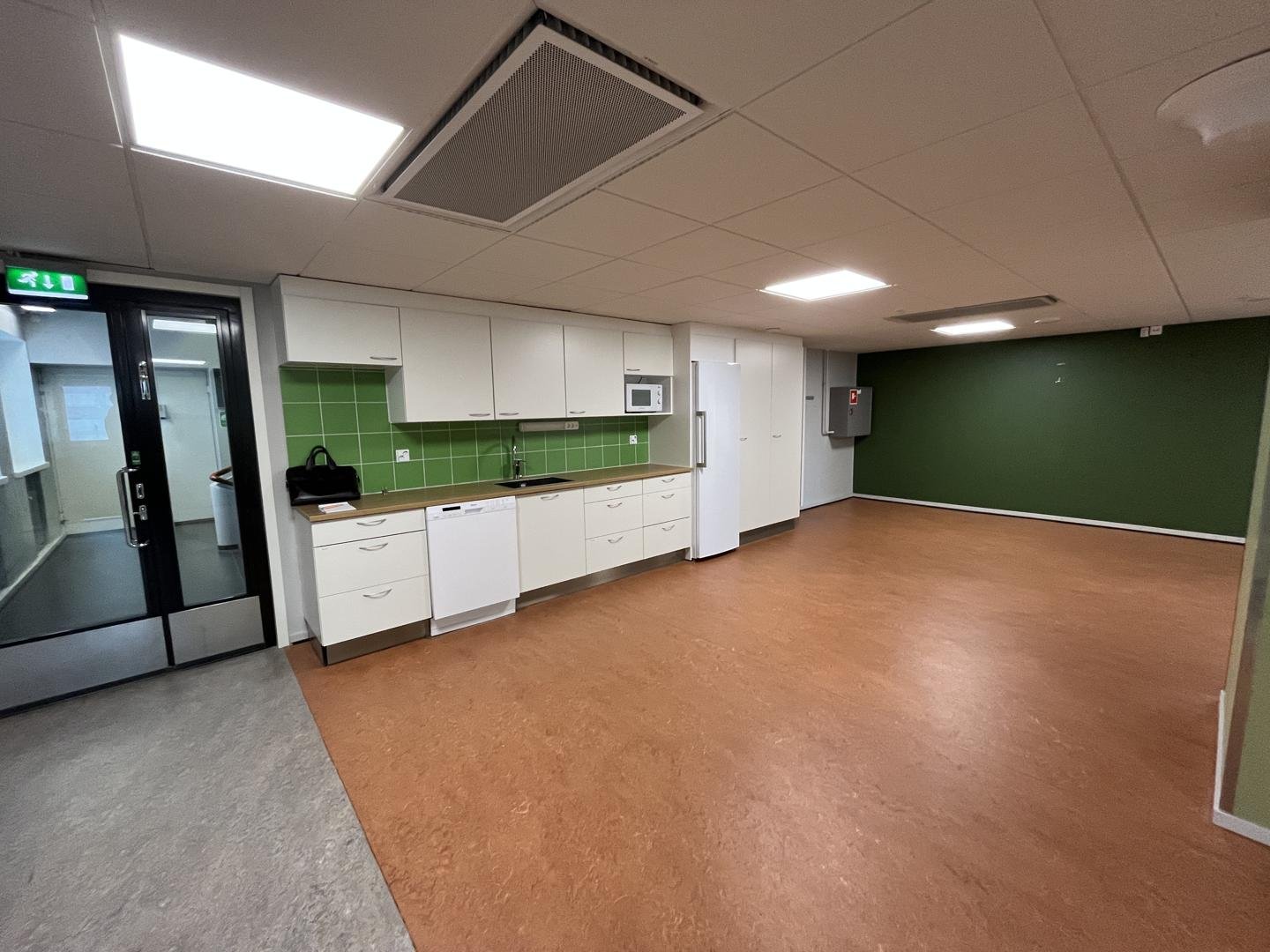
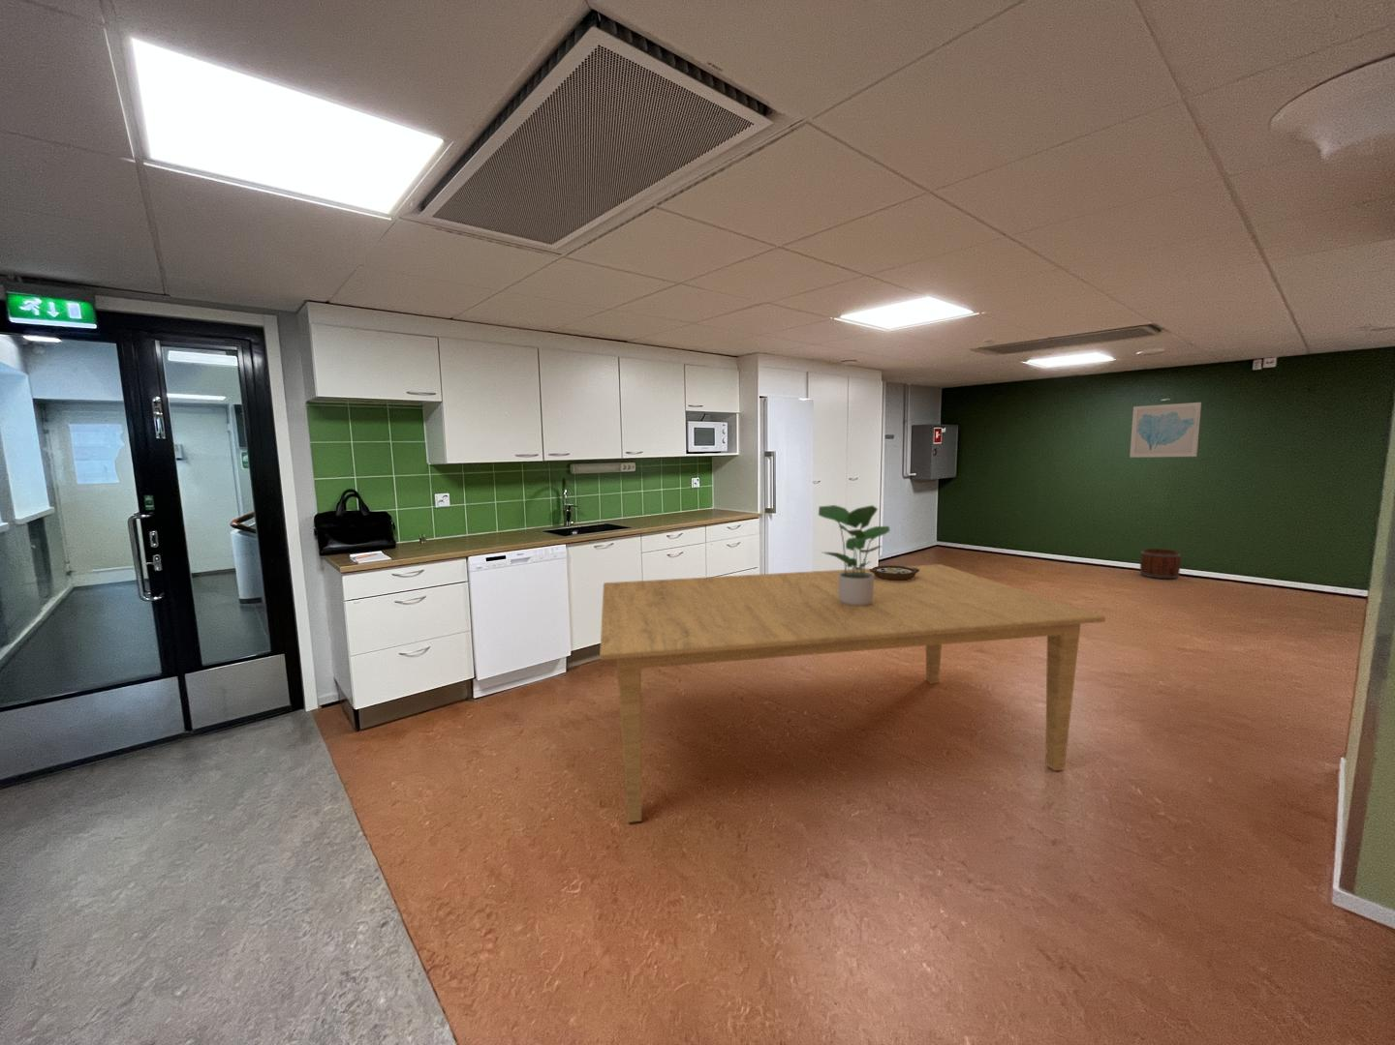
+ bucket [1139,548,1182,580]
+ wall art [1128,402,1202,459]
+ potted plant [817,504,891,606]
+ dining table [599,563,1106,823]
+ bowl [869,564,919,581]
